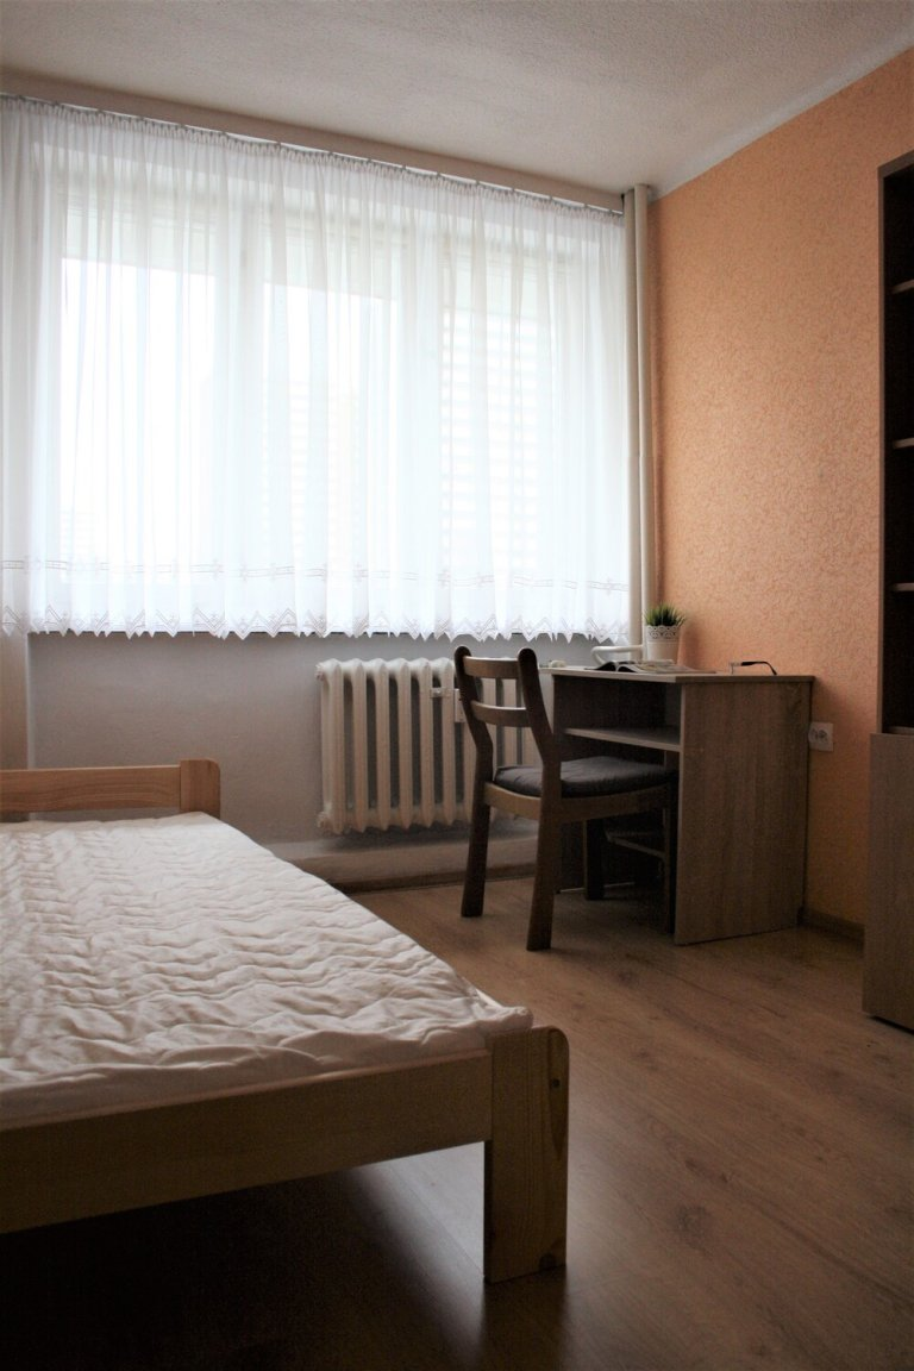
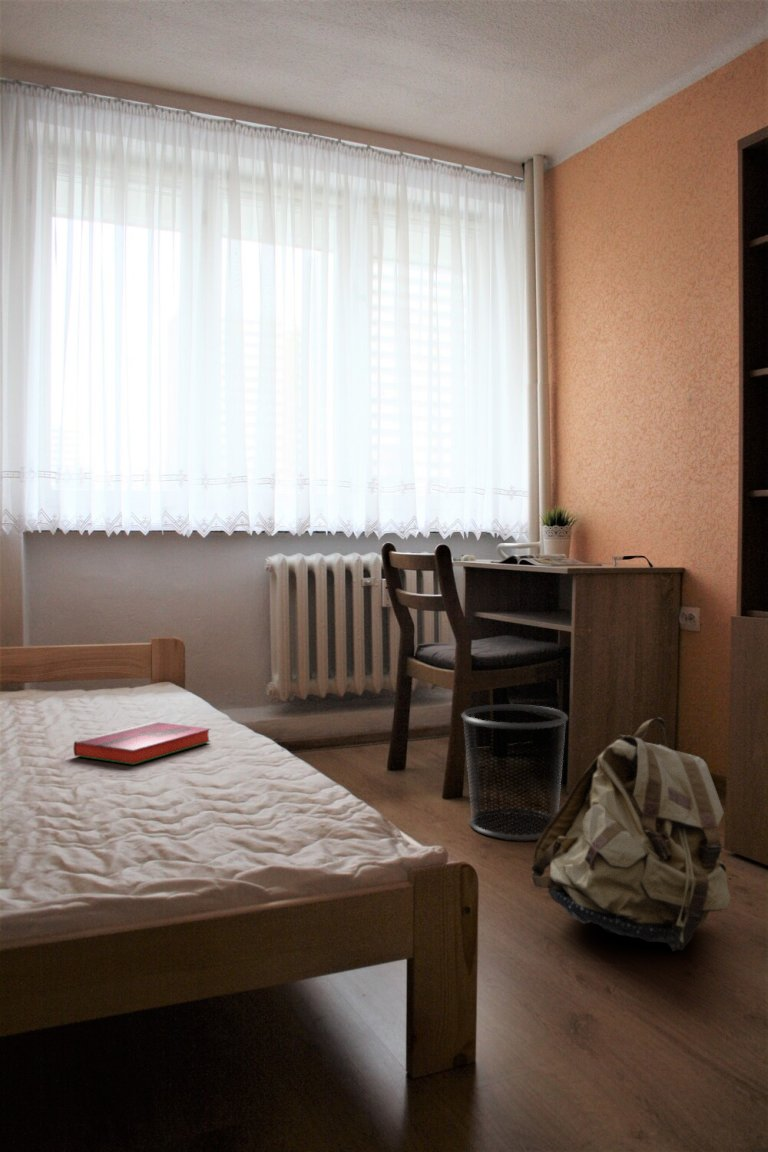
+ hardback book [72,721,212,766]
+ backpack [530,717,732,952]
+ waste bin [460,704,569,841]
